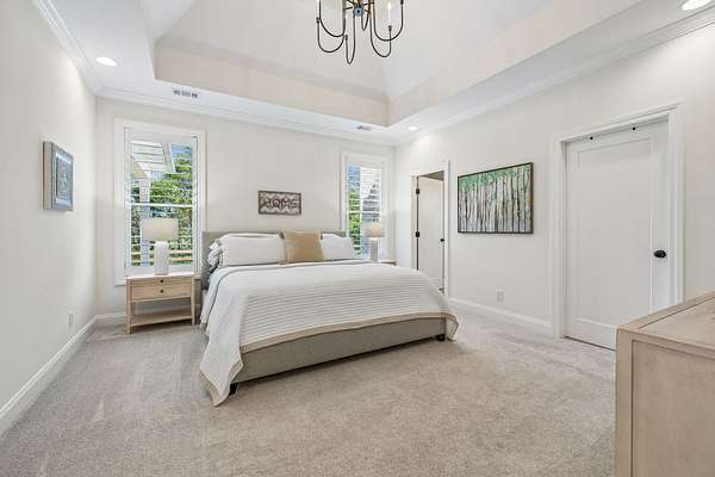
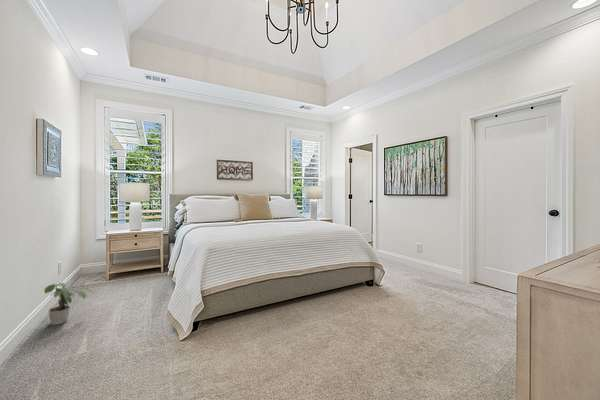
+ potted plant [43,282,93,326]
